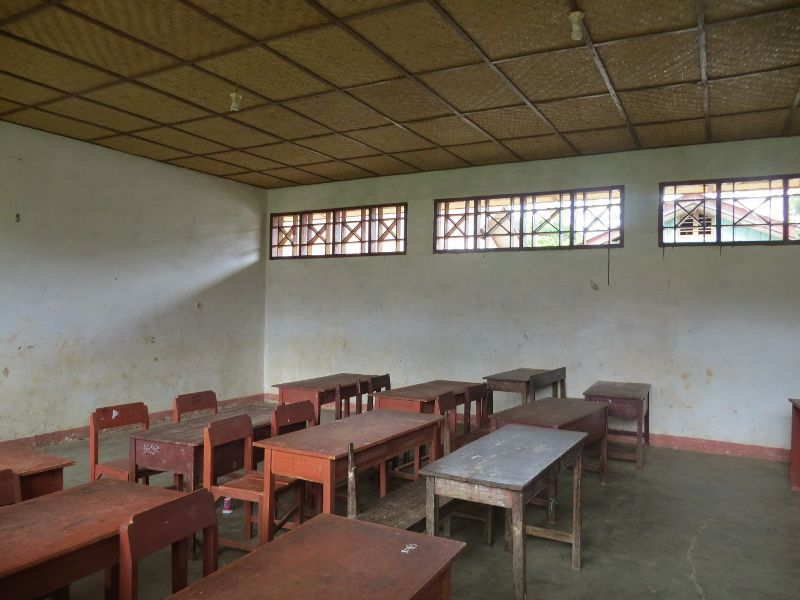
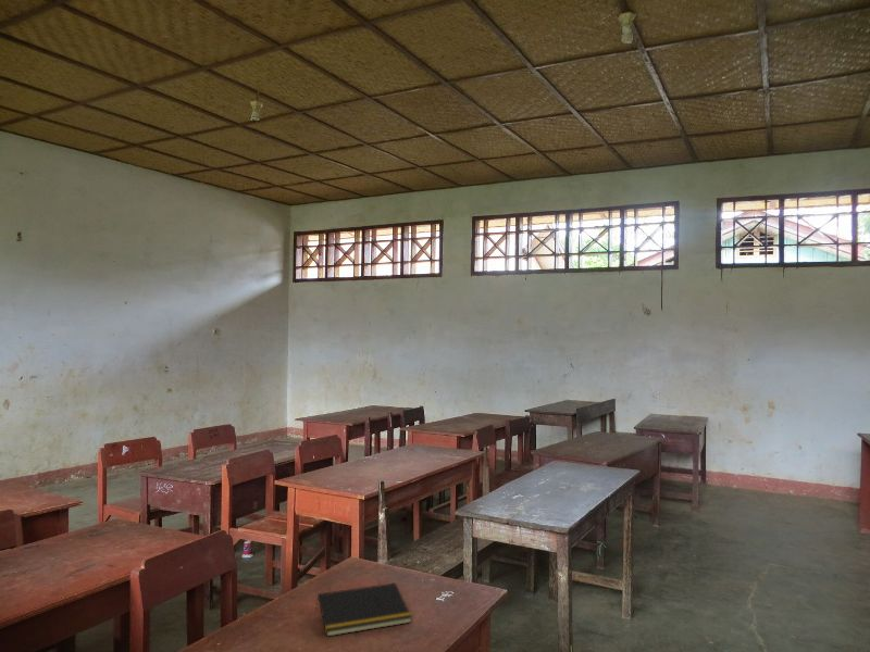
+ notepad [314,581,413,638]
